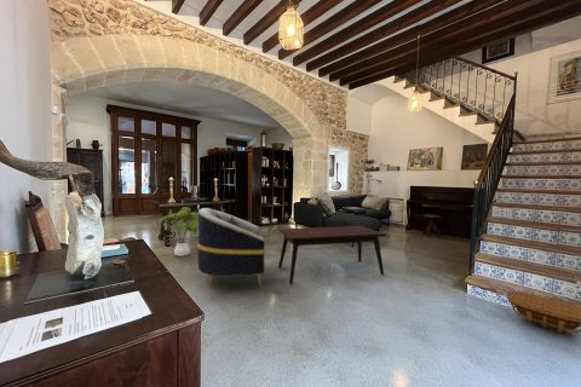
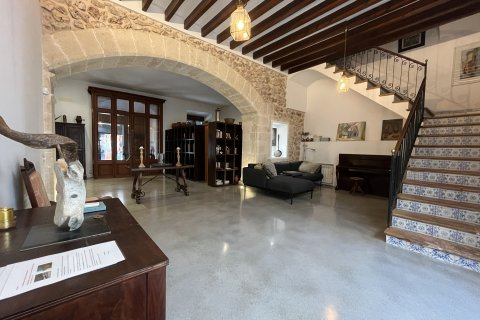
- coffee table [277,225,387,285]
- armchair [196,207,266,290]
- house plant [156,206,199,258]
- basket [506,290,581,335]
